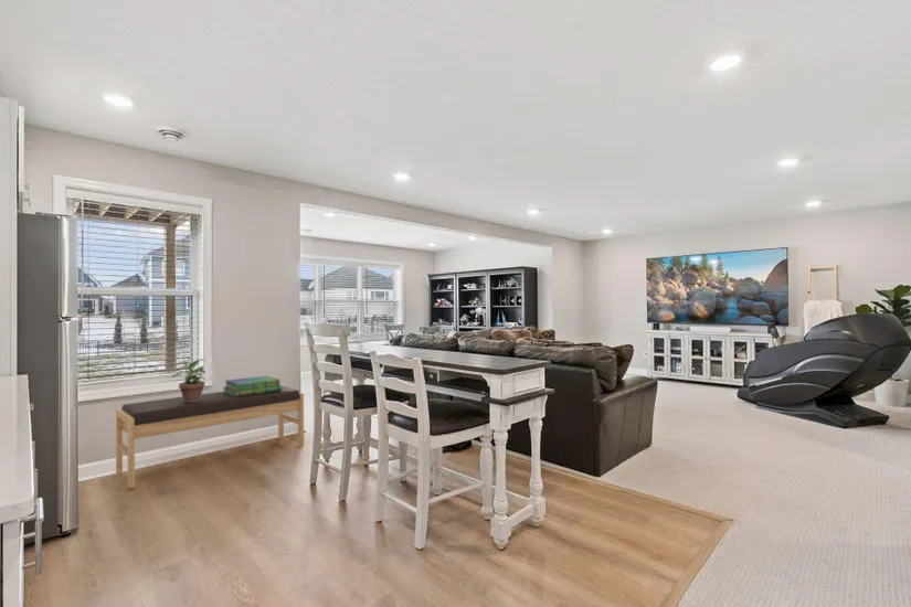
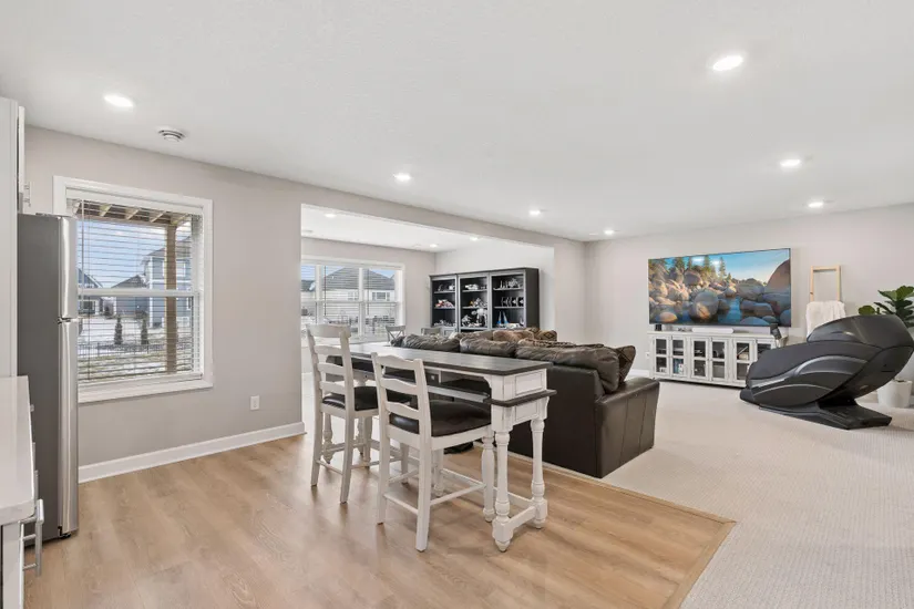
- stack of books [223,375,283,396]
- potted plant [170,358,206,402]
- bench [115,385,305,490]
